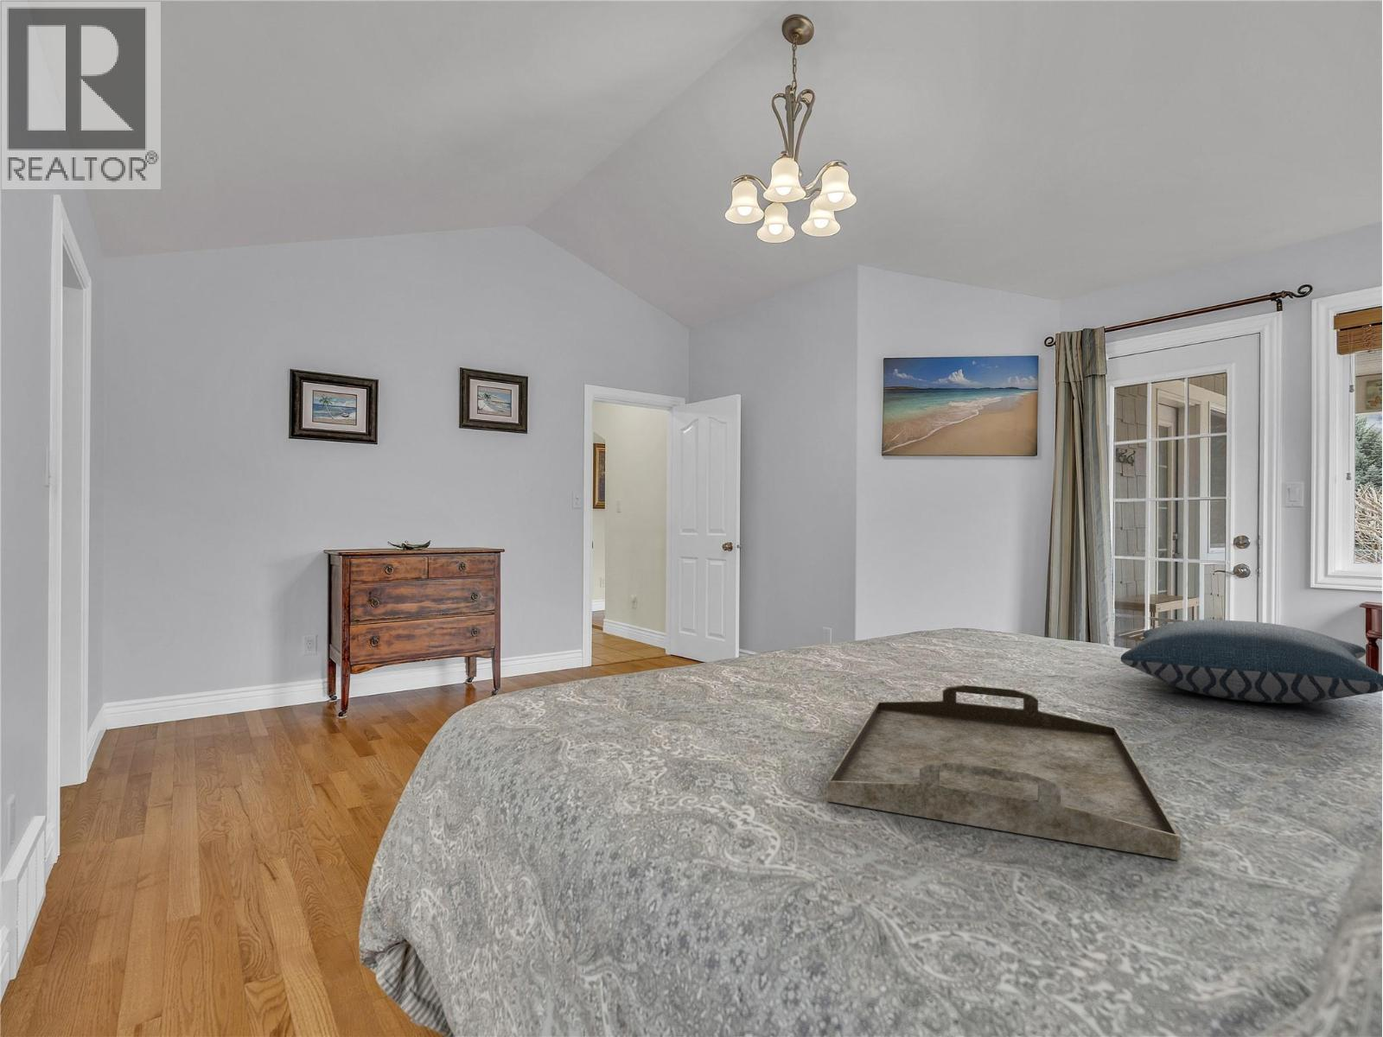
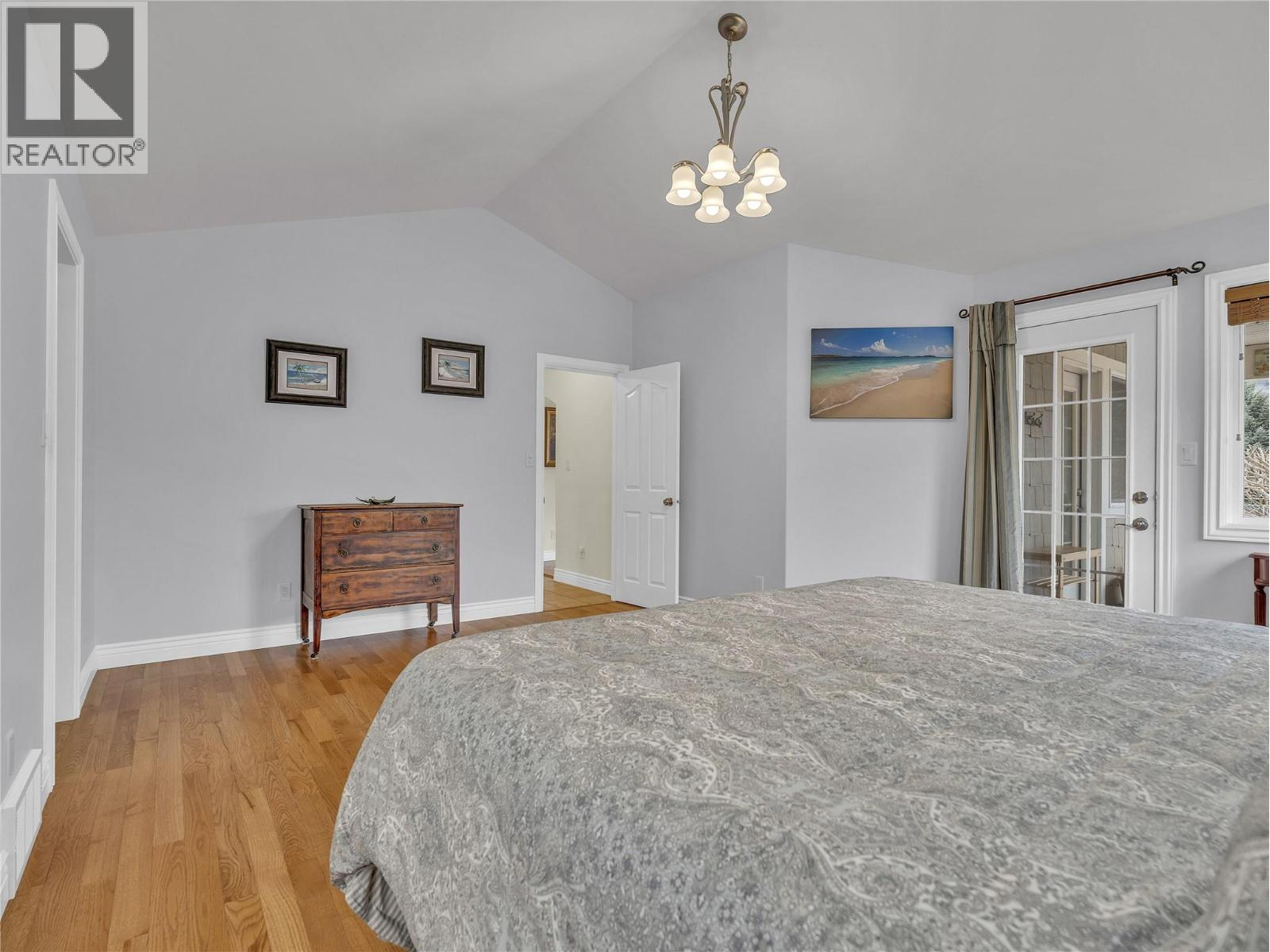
- serving tray [825,684,1182,861]
- pillow [1121,619,1383,705]
